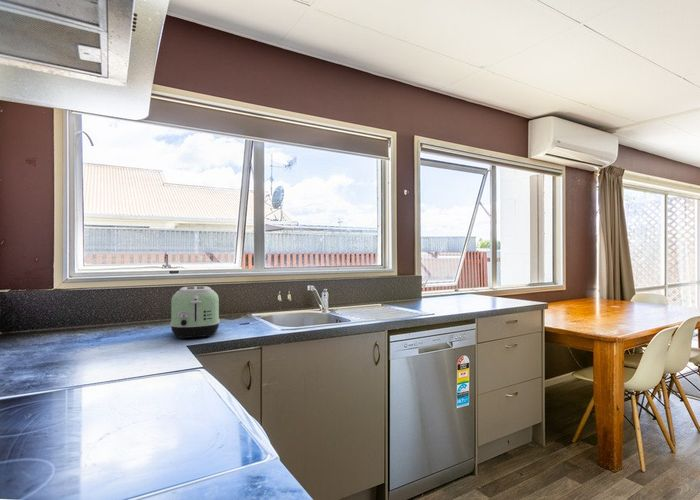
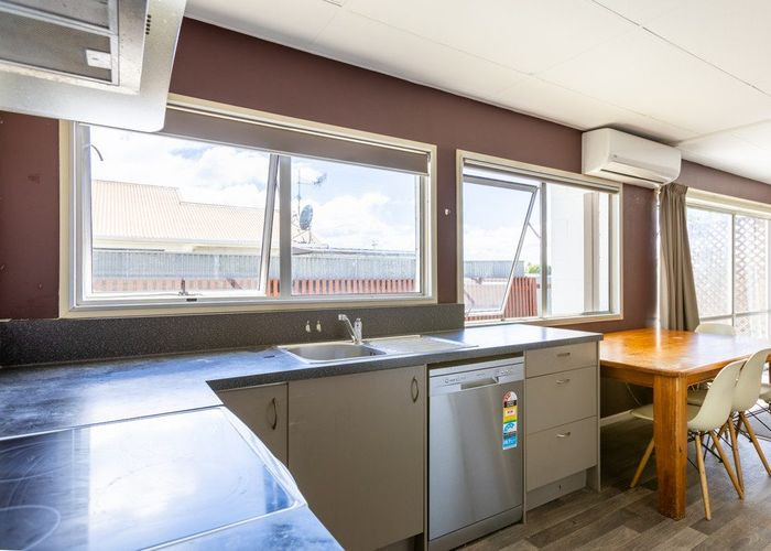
- toaster [169,285,221,340]
